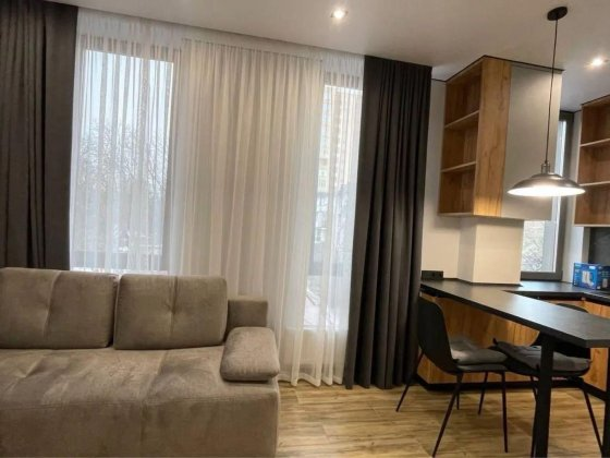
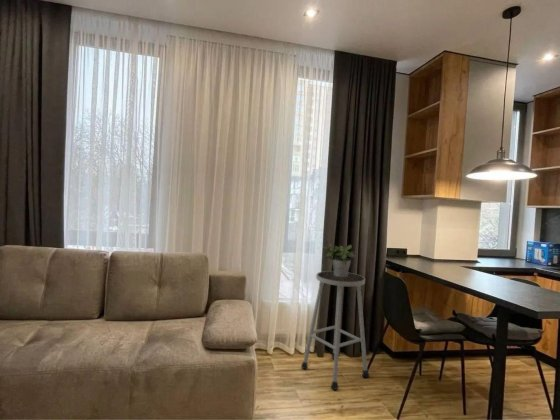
+ potted plant [322,243,356,277]
+ stool [300,270,370,391]
